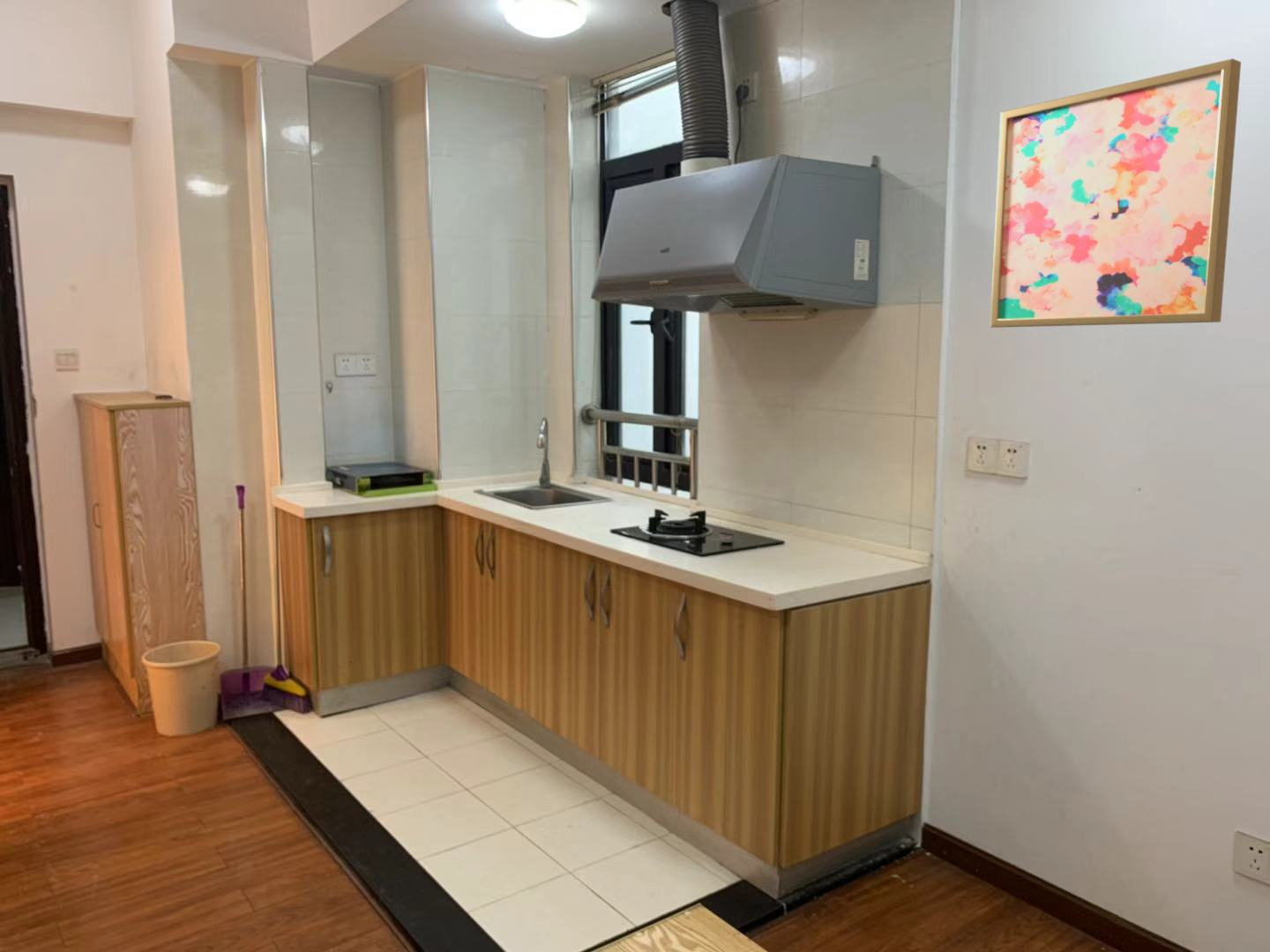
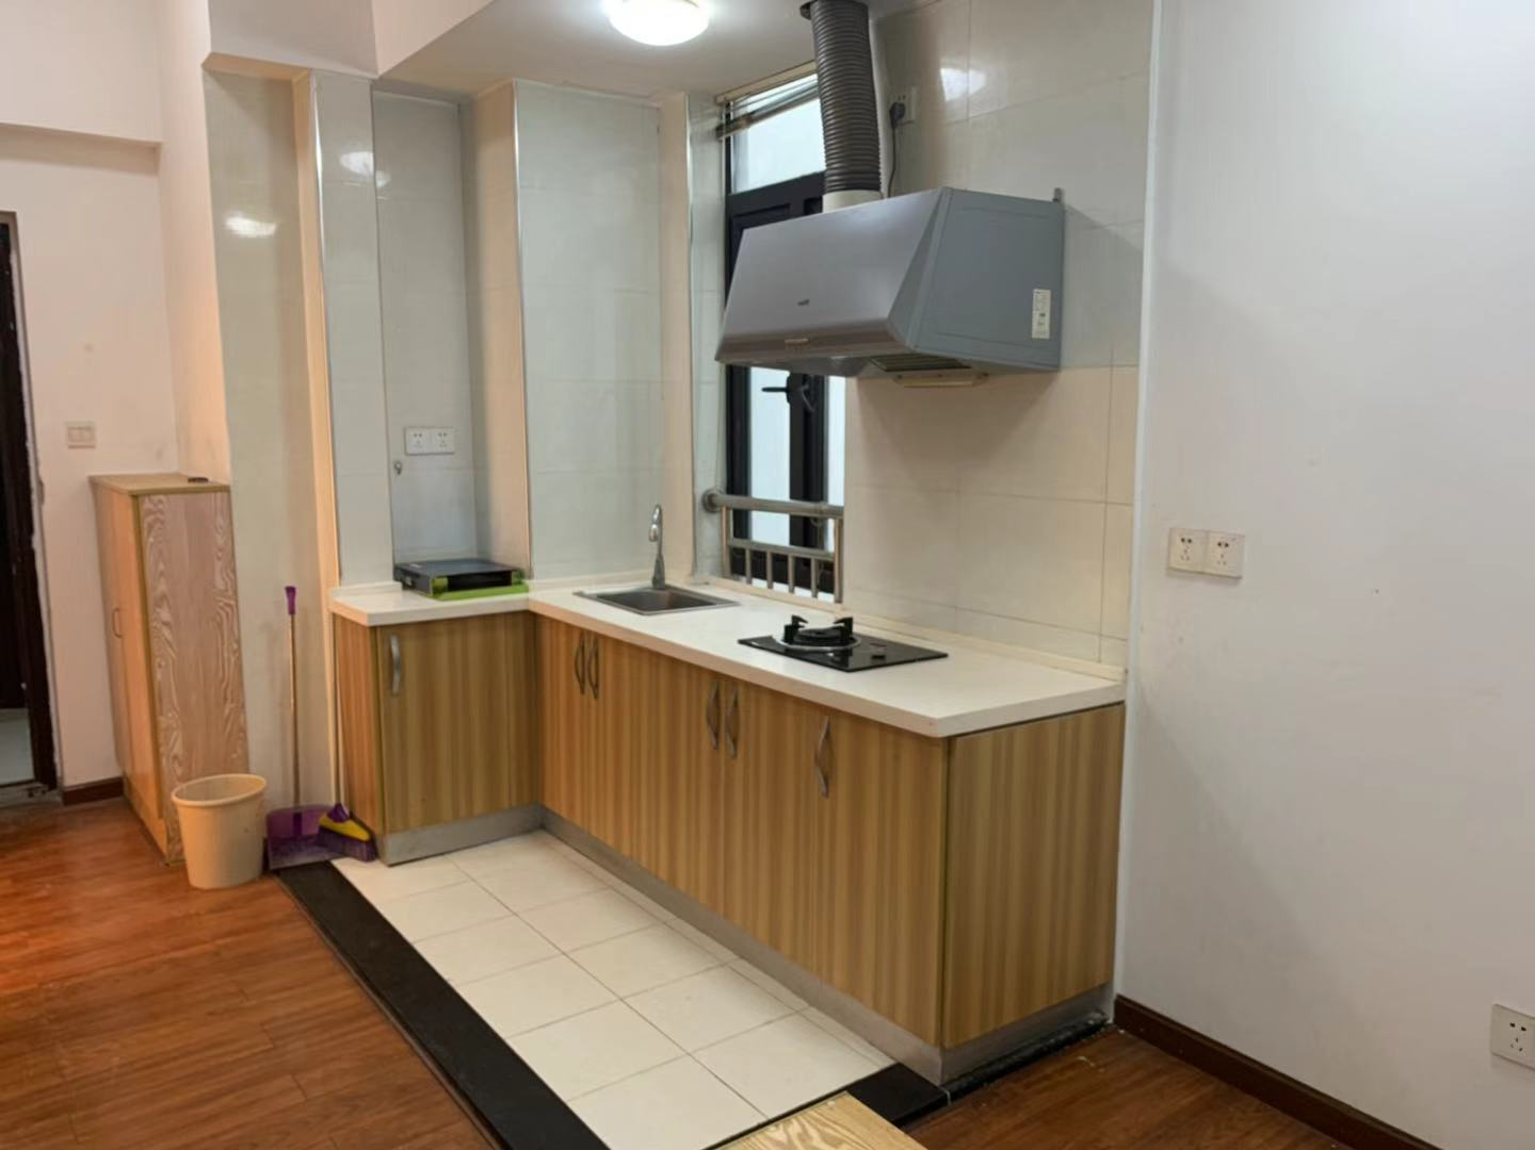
- wall art [990,57,1242,328]
